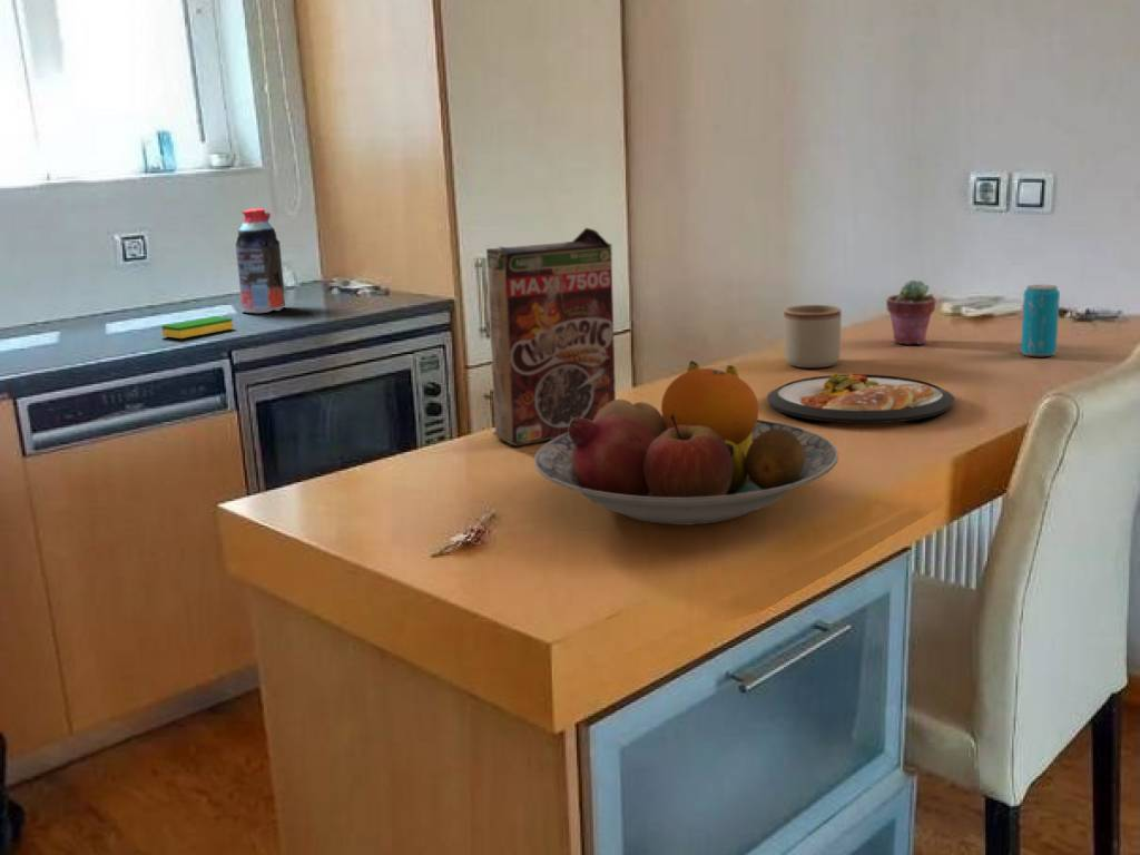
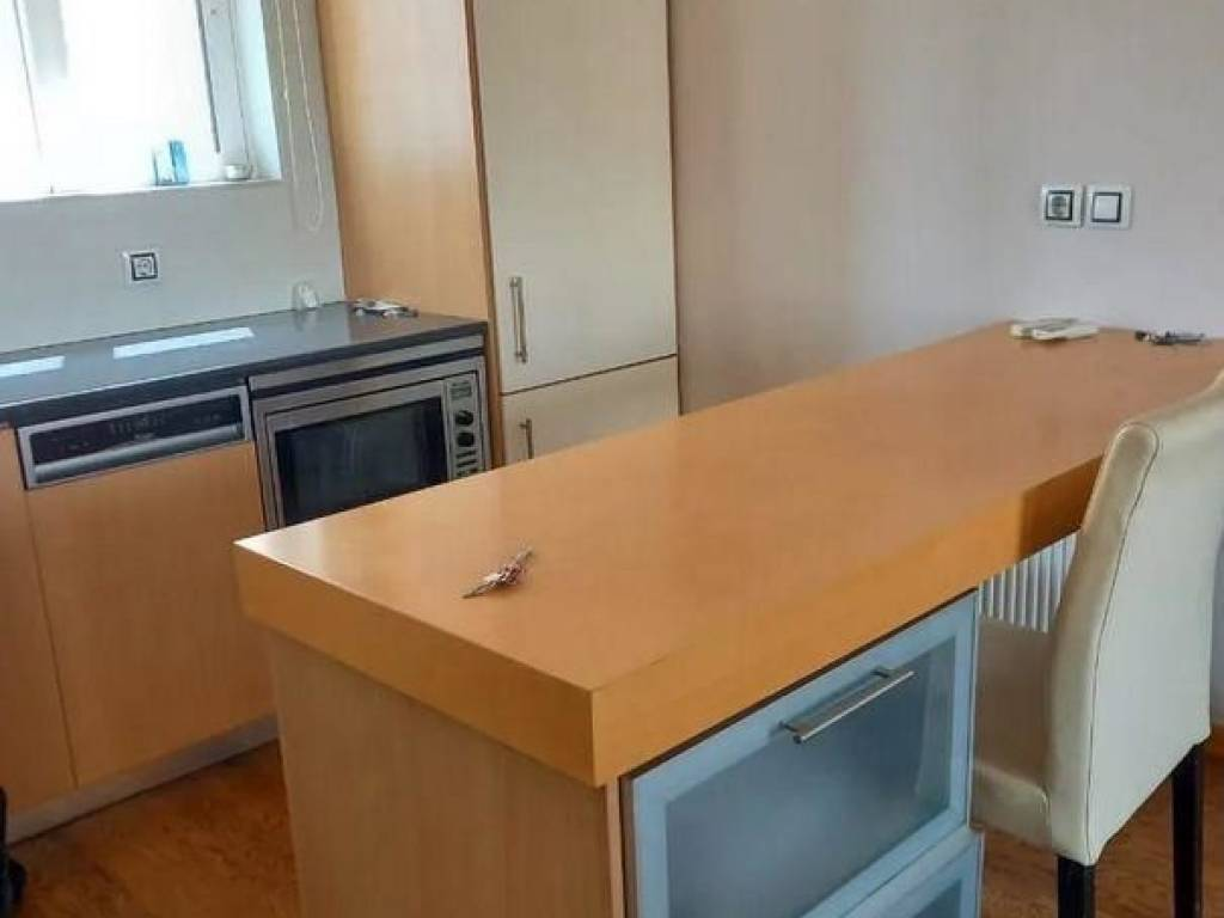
- fruit bowl [533,360,839,527]
- beverage can [1020,284,1061,357]
- dish [766,372,956,424]
- dish sponge [160,315,235,340]
- cereal box [485,227,617,446]
- bottle [235,207,287,314]
- potted succulent [885,278,937,345]
- mug [783,304,843,368]
